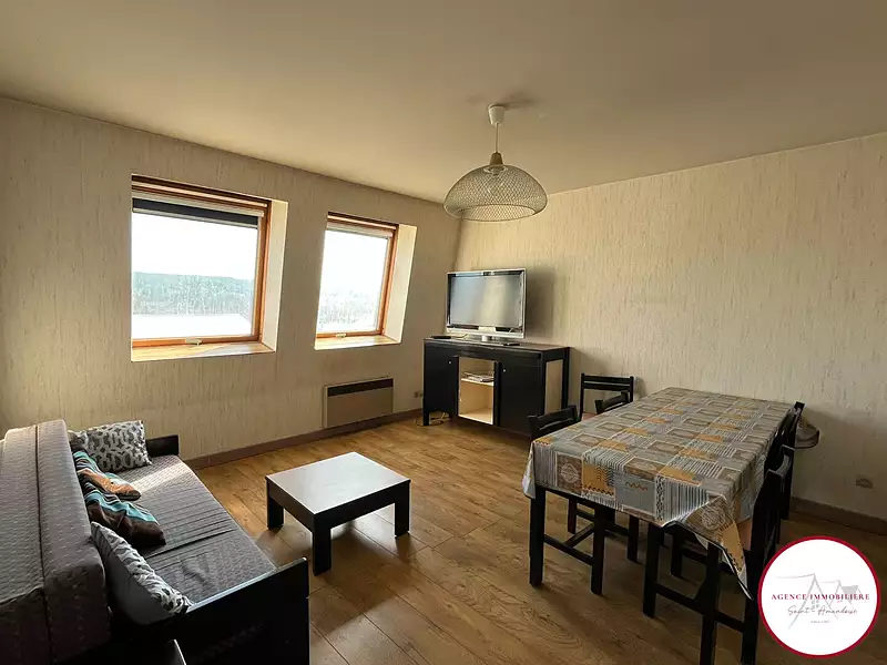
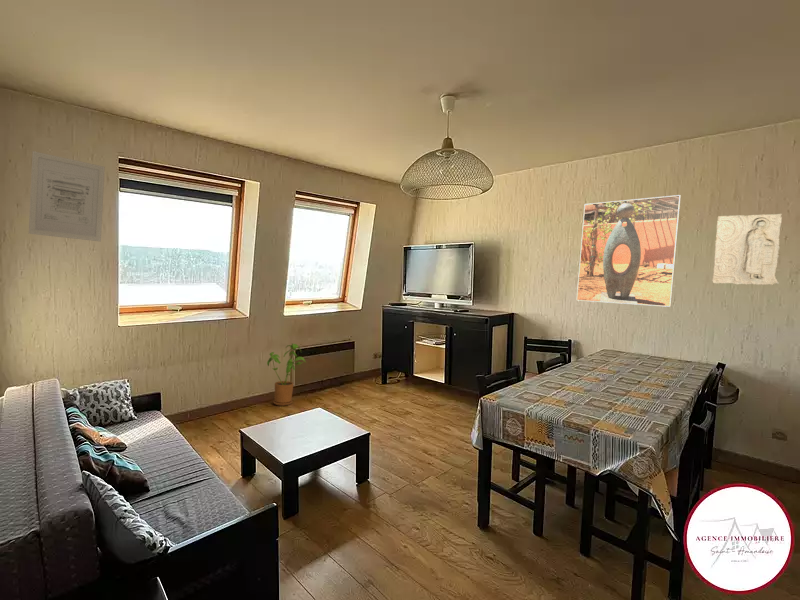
+ relief panel [711,213,783,286]
+ house plant [266,343,307,407]
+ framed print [576,194,682,308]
+ wall art [28,150,106,242]
